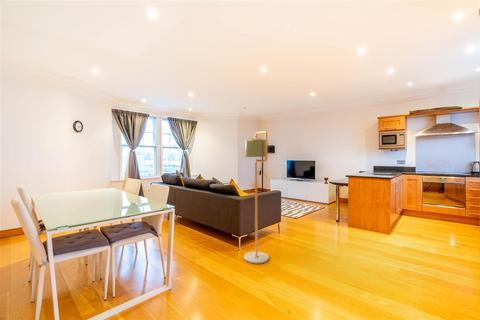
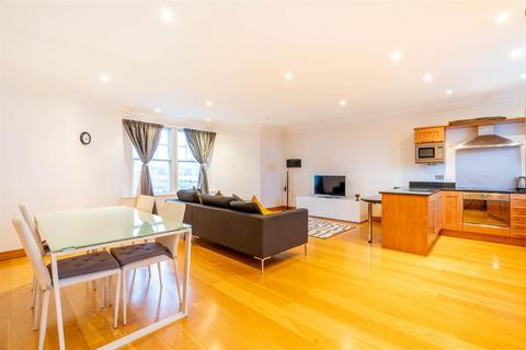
- floor lamp [243,130,270,265]
